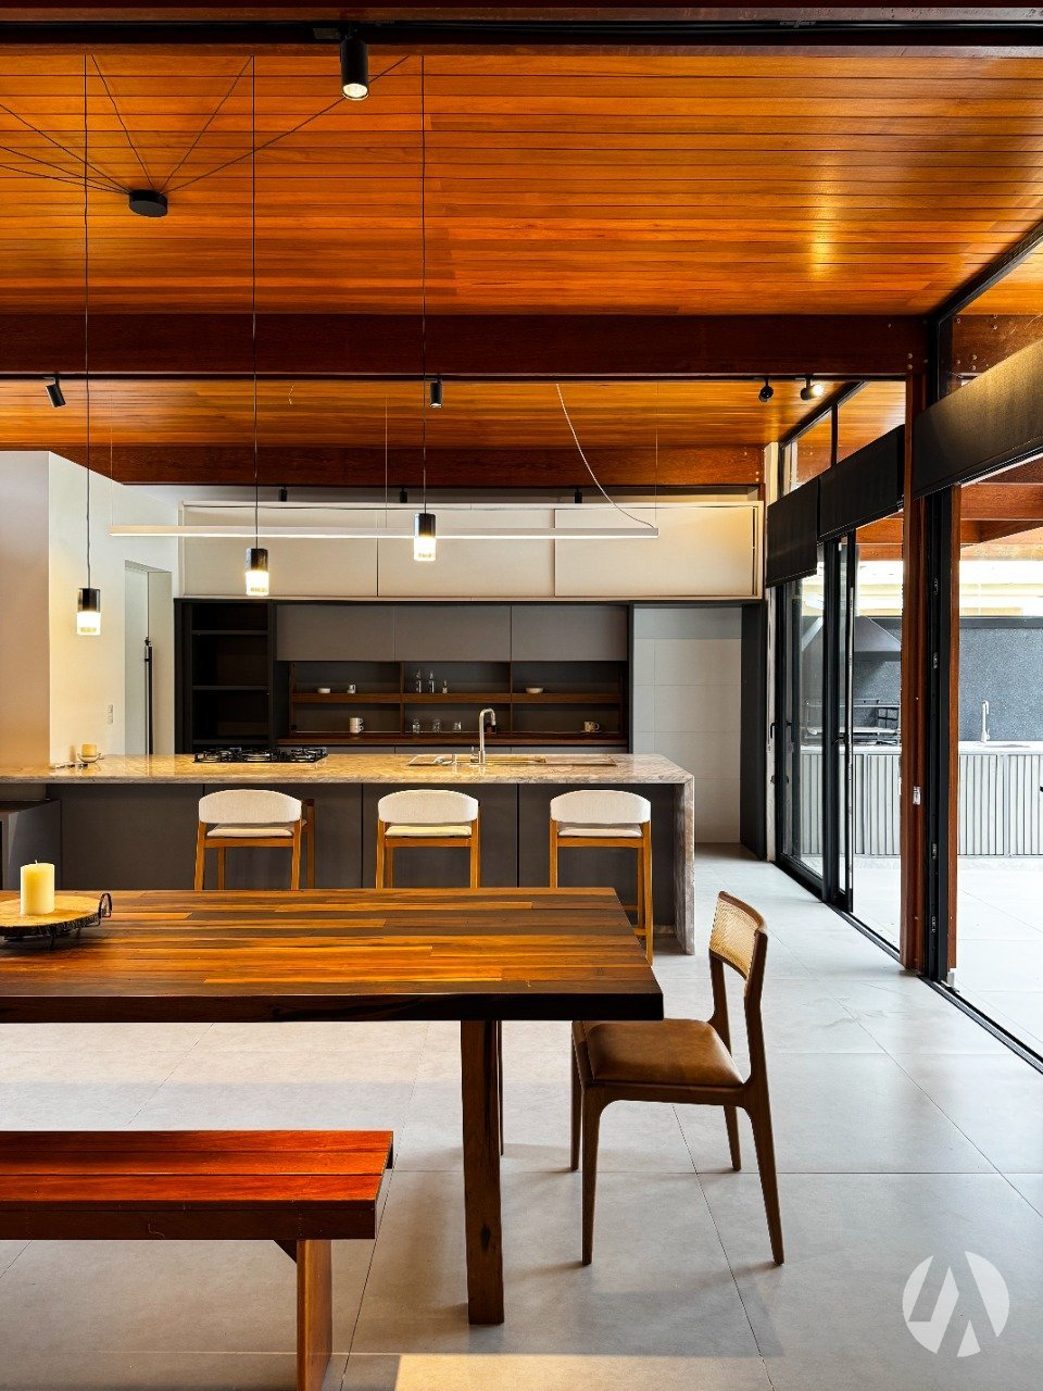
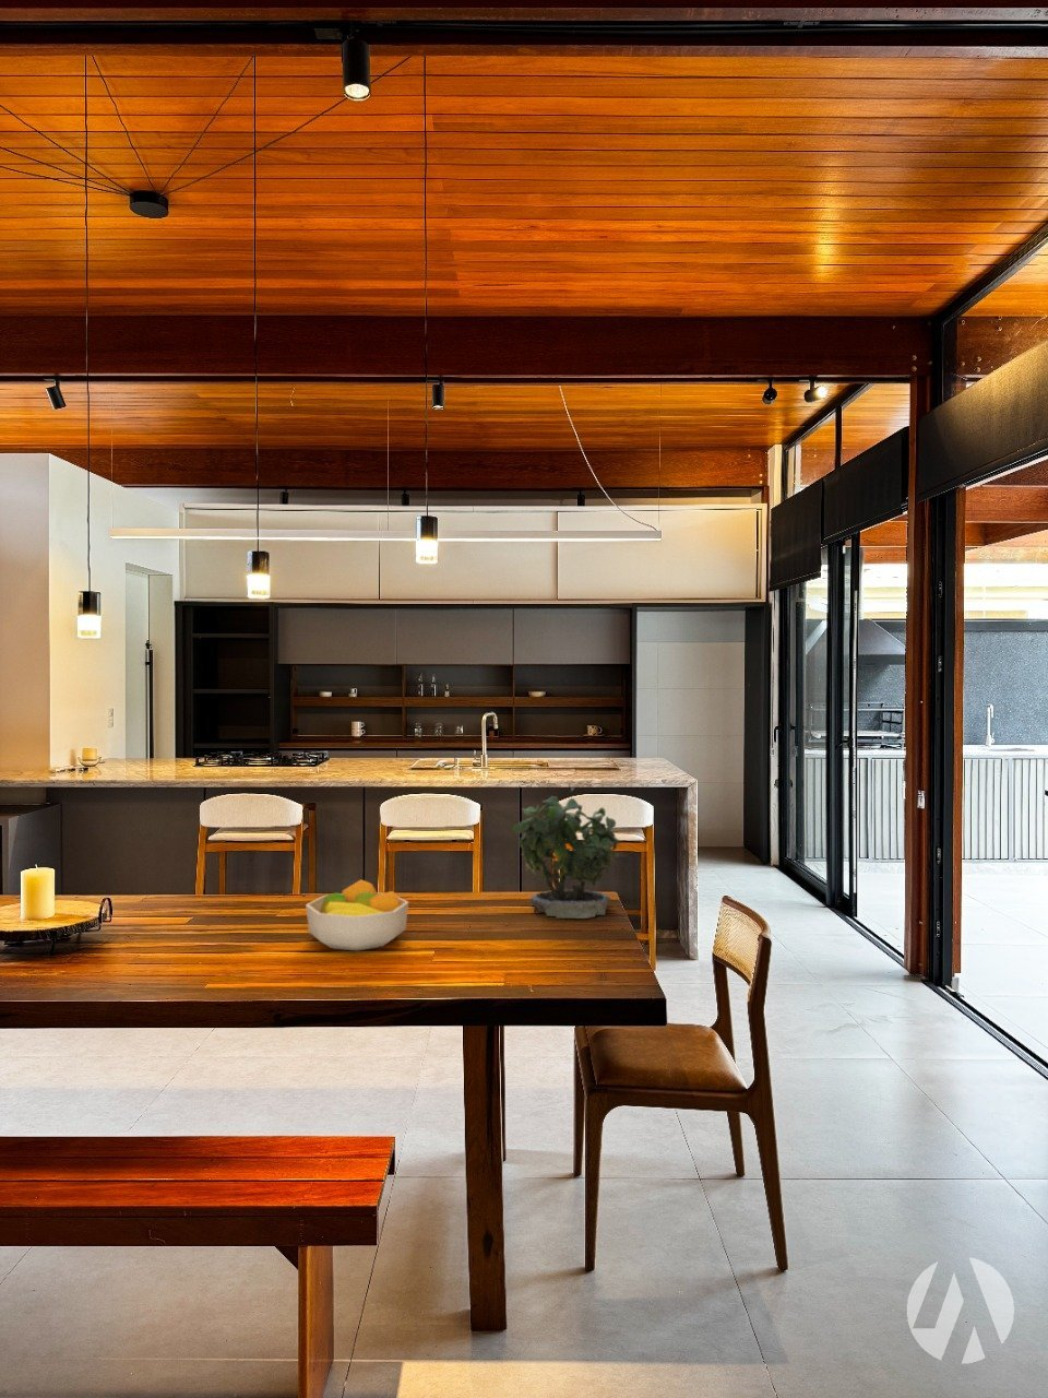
+ potted plant [512,786,620,919]
+ fruit bowl [305,878,410,951]
